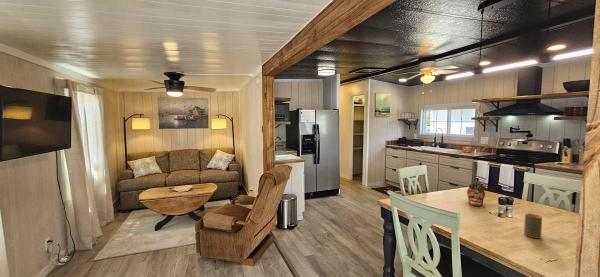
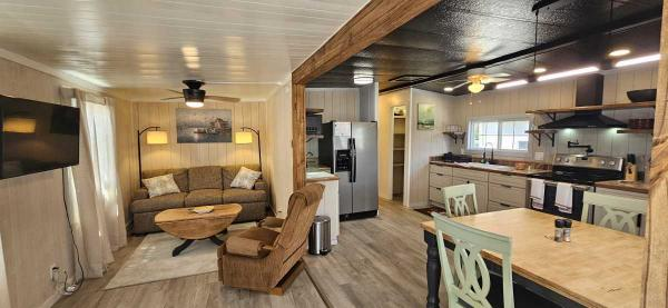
- succulent planter [466,180,488,207]
- cup [523,212,543,240]
